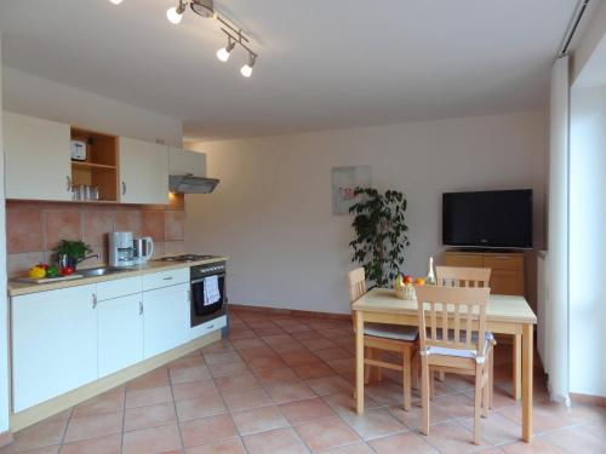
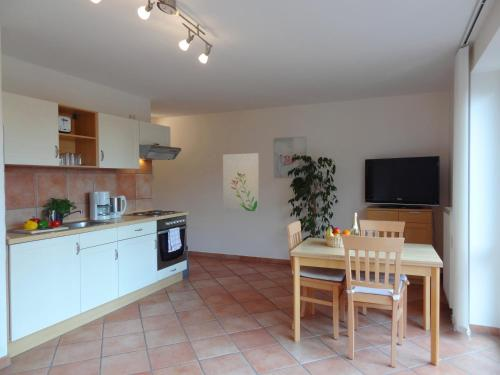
+ wall art [222,152,260,212]
